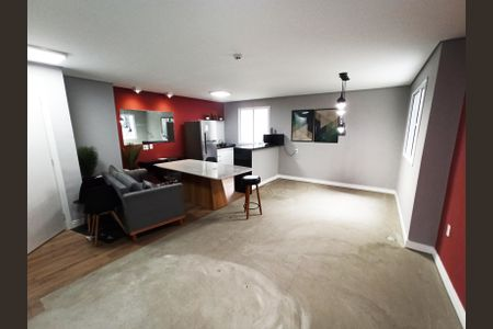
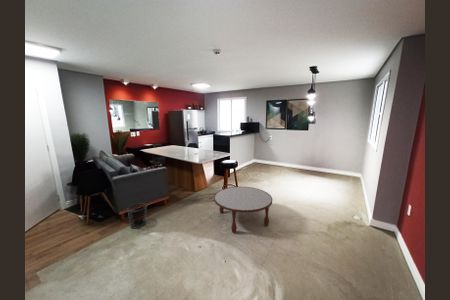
+ waste bin [126,202,148,229]
+ coffee table [213,186,273,234]
